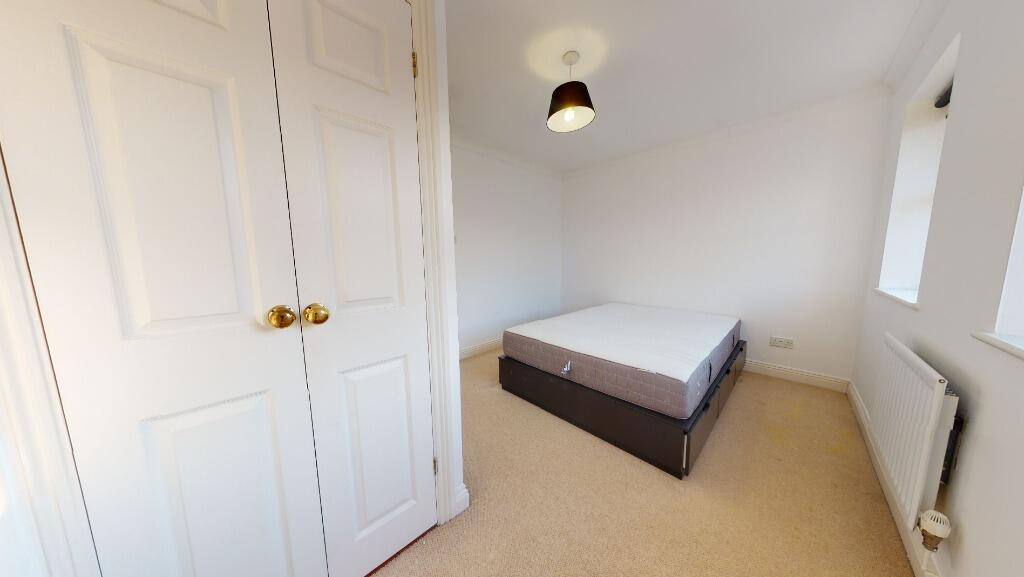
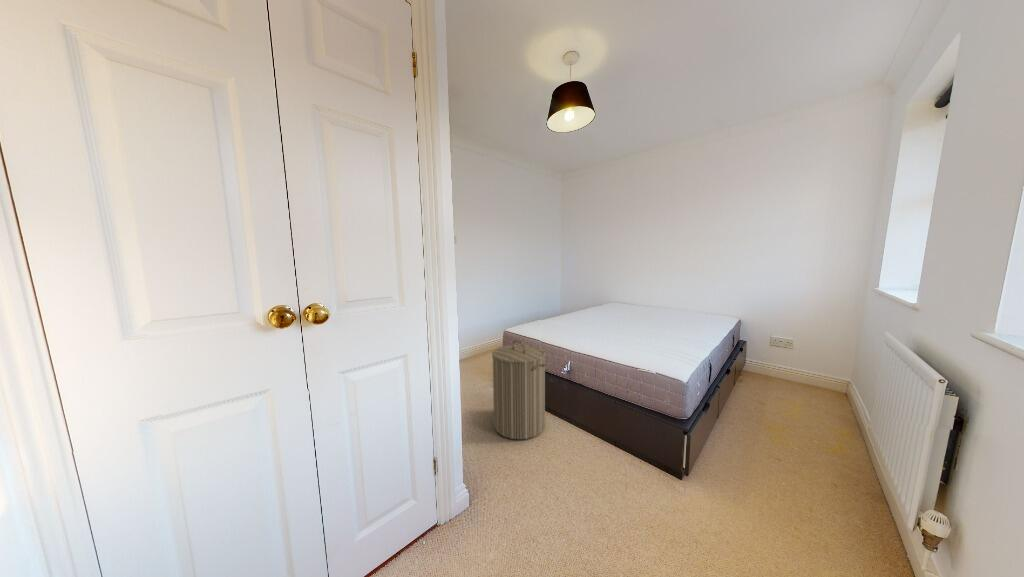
+ laundry hamper [491,339,548,441]
